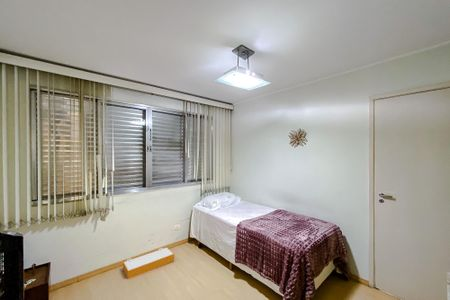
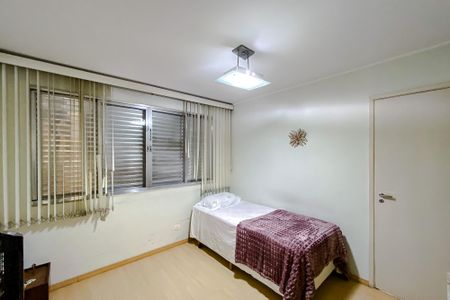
- storage bin [122,246,175,280]
